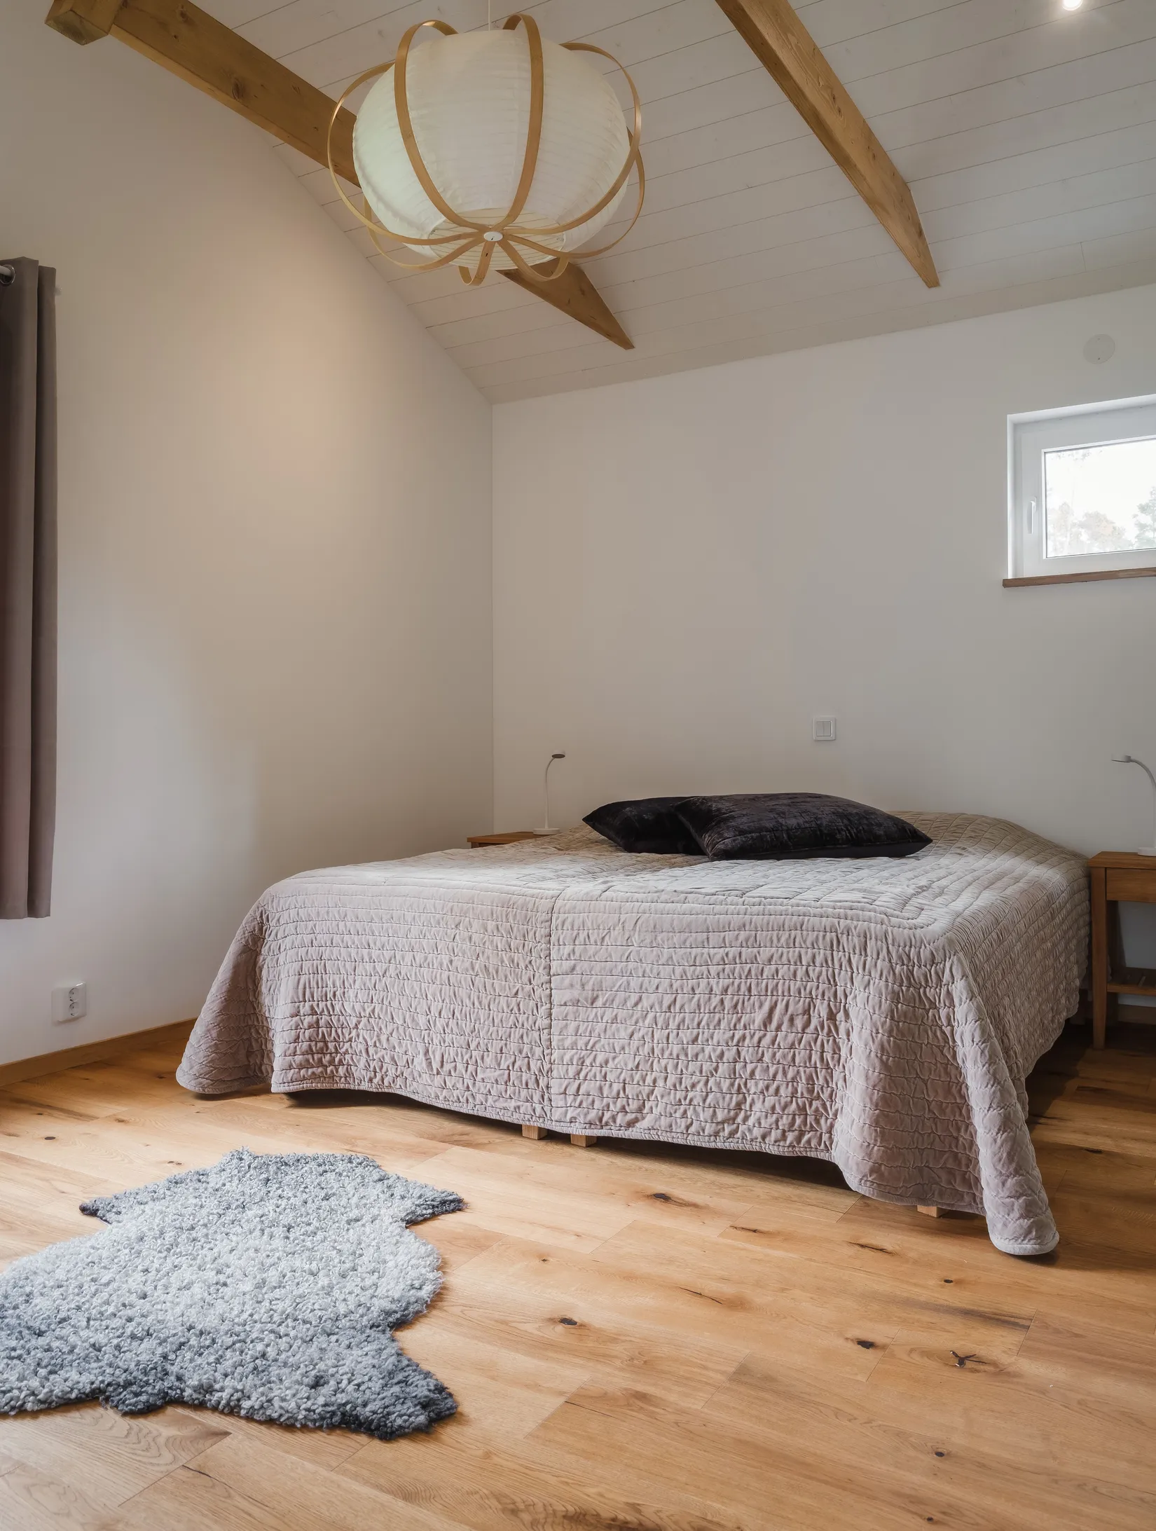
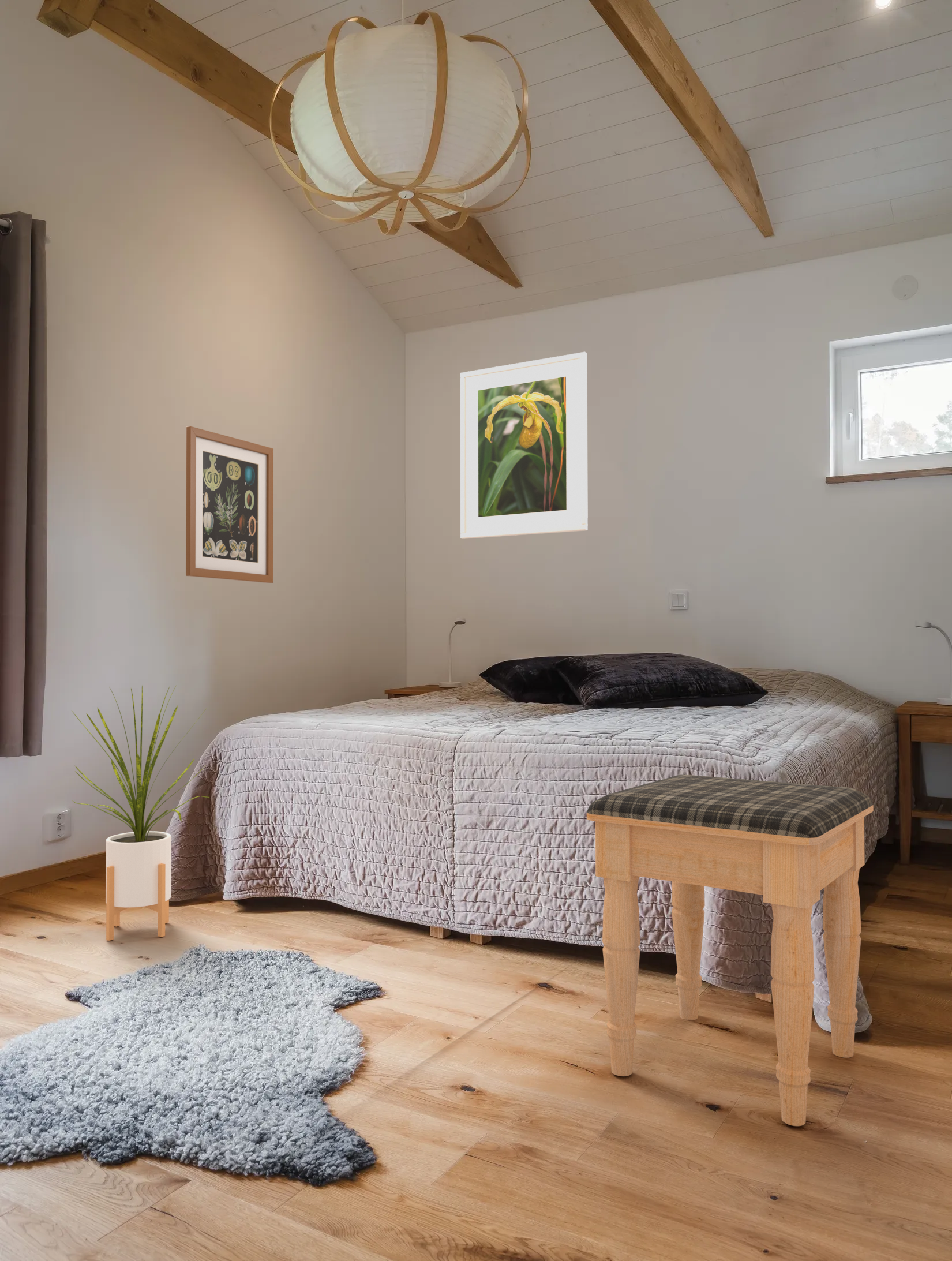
+ footstool [586,774,874,1127]
+ wall art [185,426,274,583]
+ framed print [460,351,589,540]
+ house plant [71,685,209,941]
